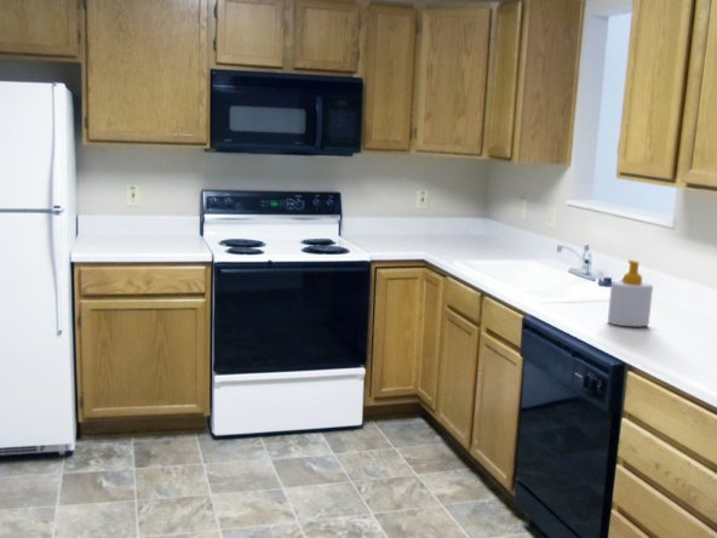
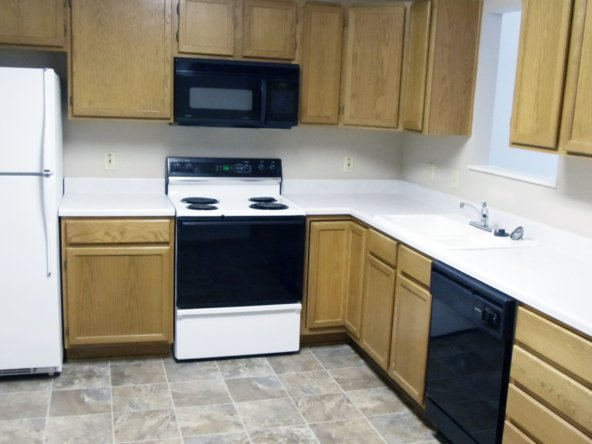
- soap bottle [607,259,654,327]
